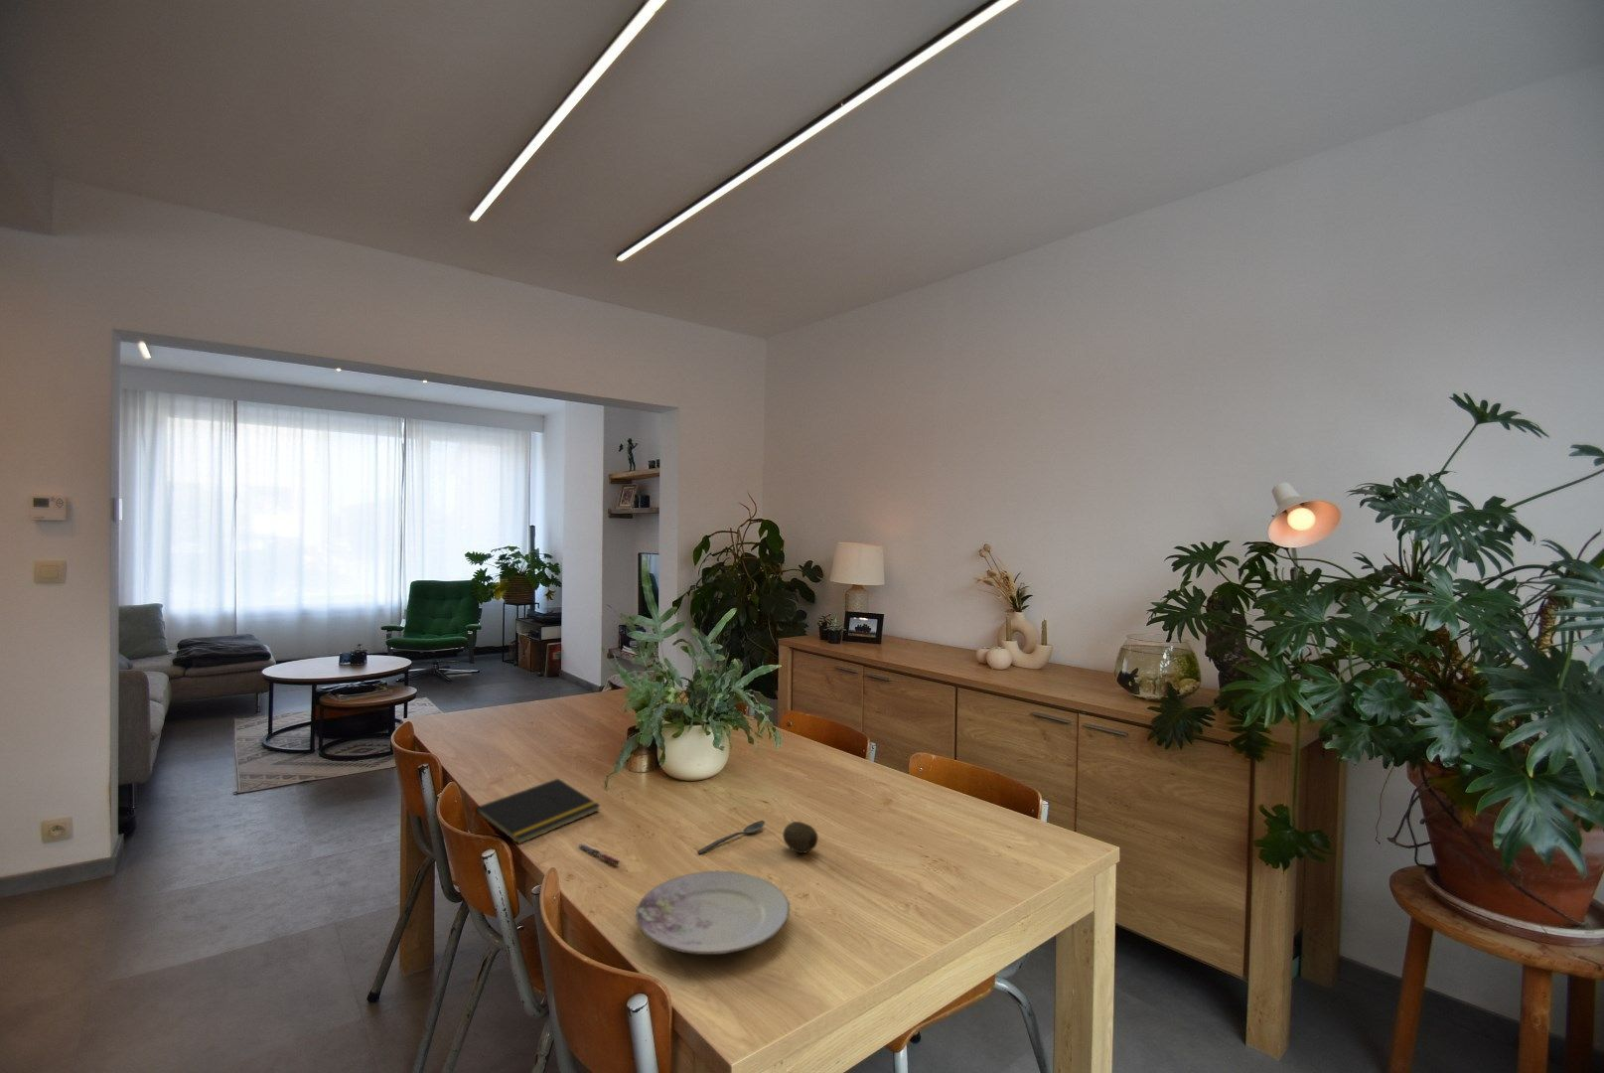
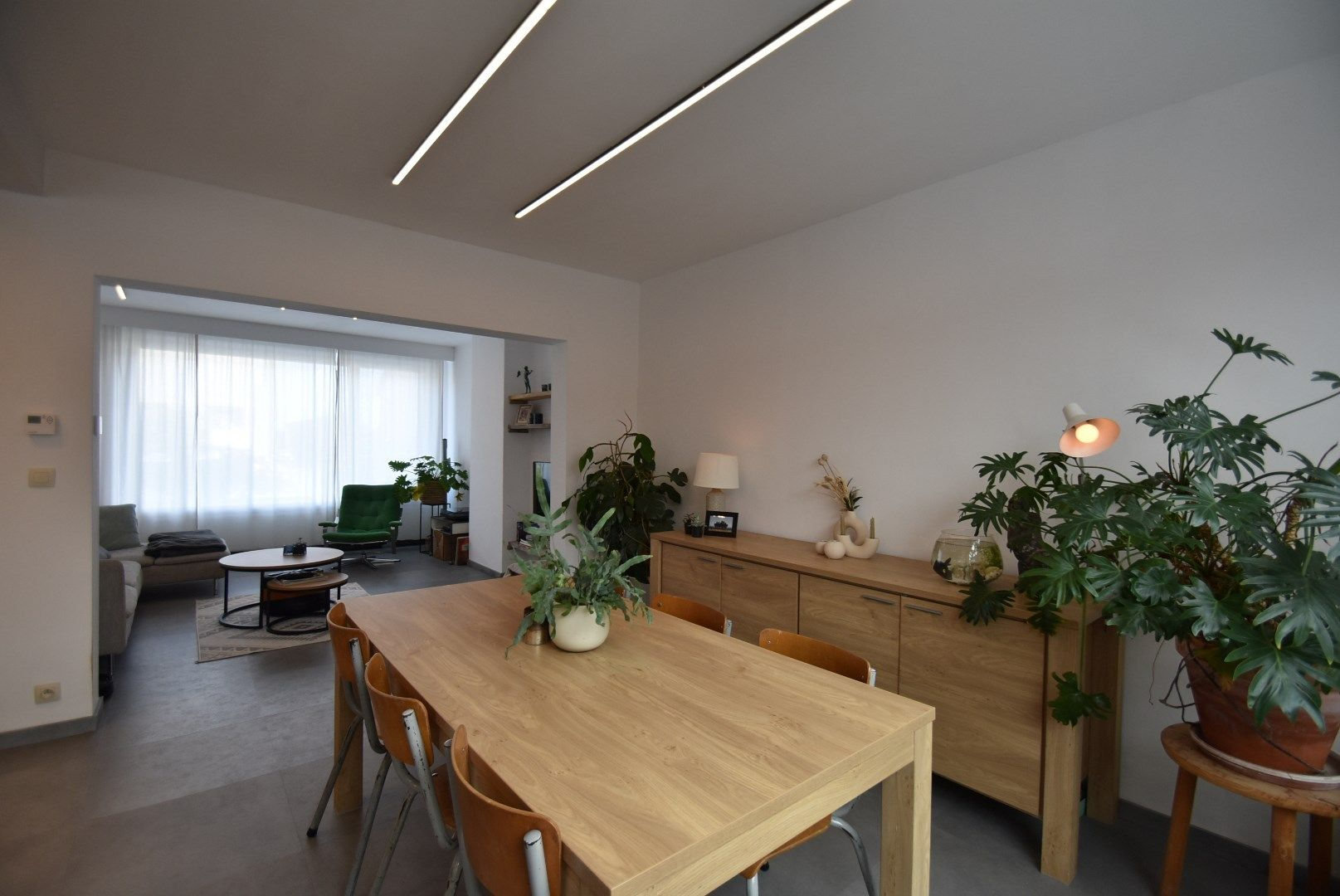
- pen [578,843,621,866]
- plate [634,869,790,956]
- fruit [782,820,820,854]
- notepad [472,778,602,845]
- spoon [697,819,766,854]
